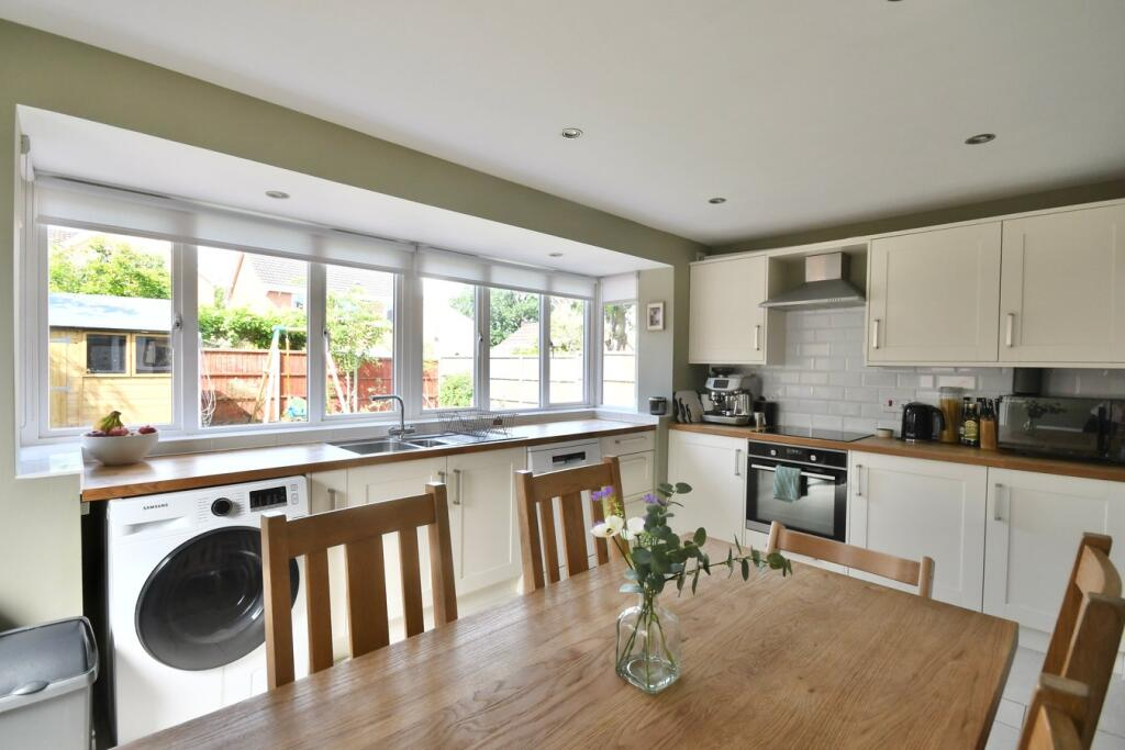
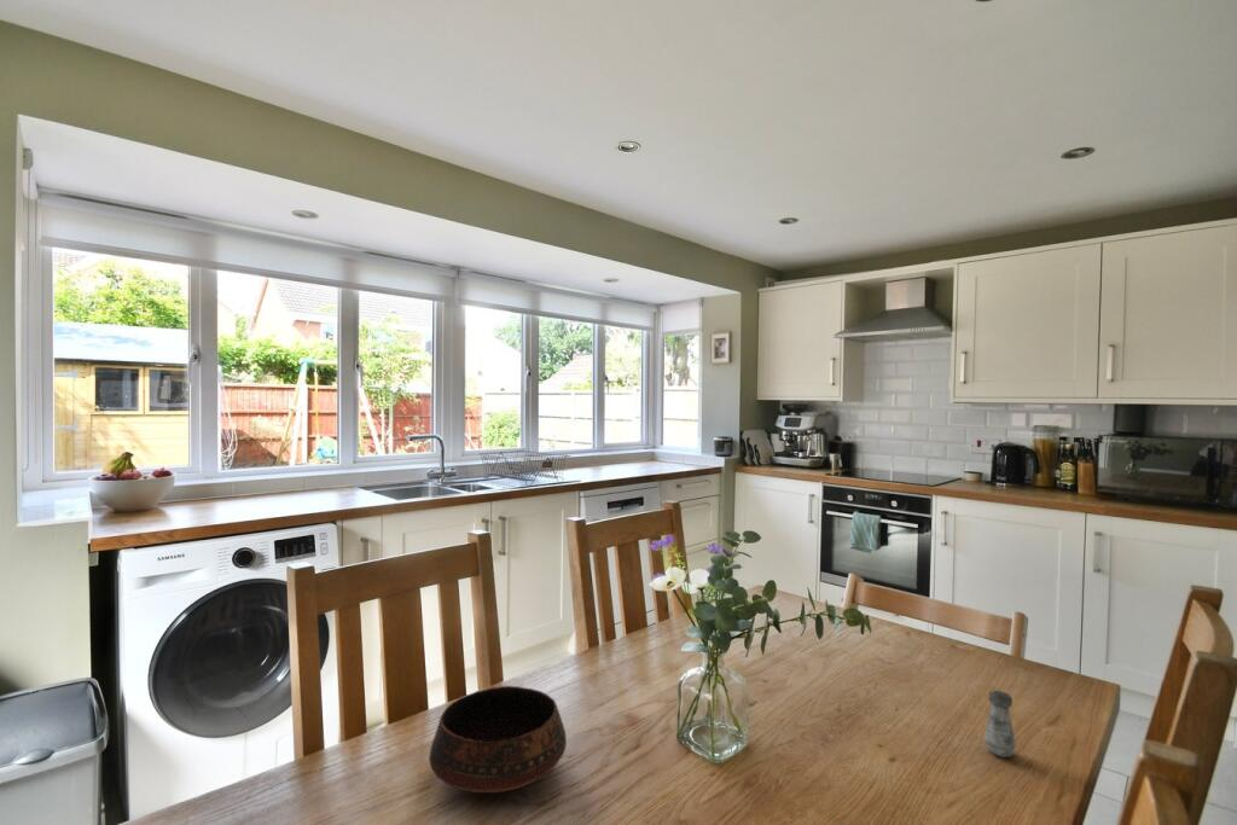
+ salt shaker [983,690,1017,759]
+ bowl [429,685,568,794]
